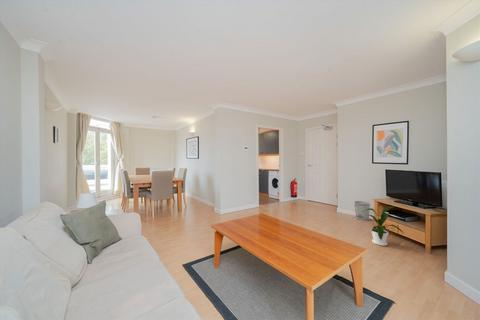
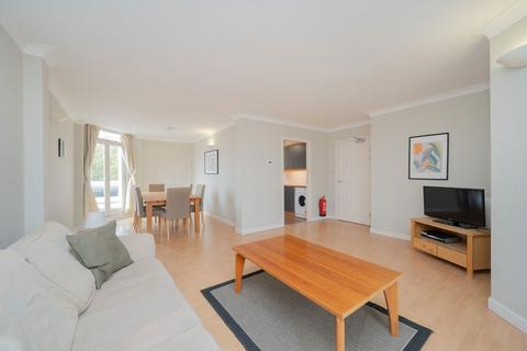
- house plant [364,206,404,247]
- wastebasket [353,200,371,222]
